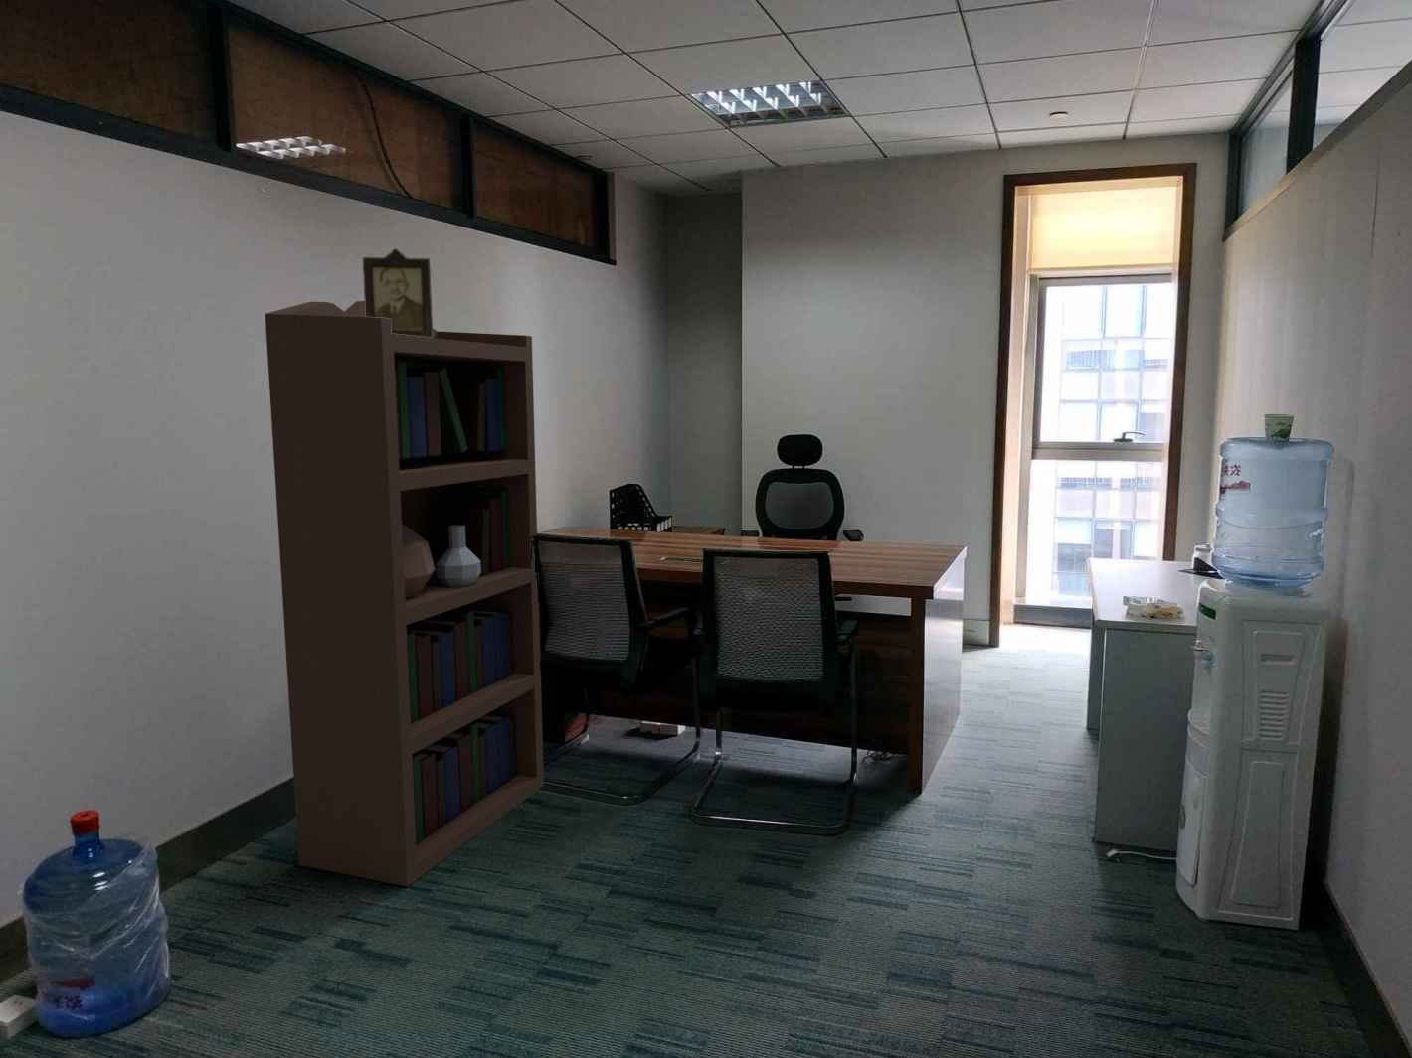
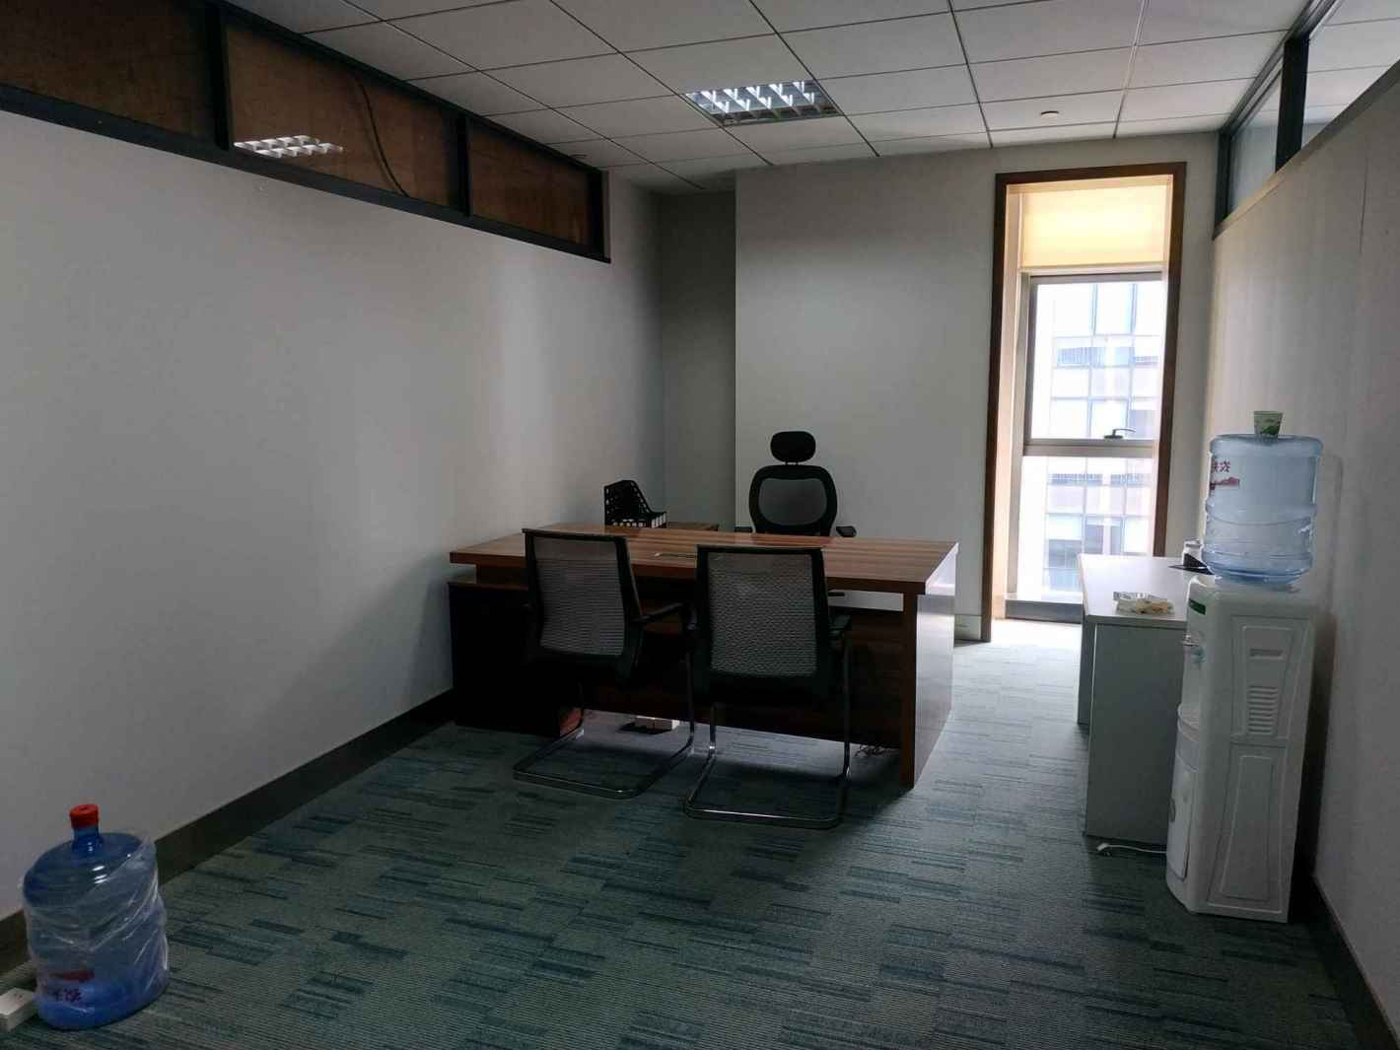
- bookcase [265,300,545,888]
- photo frame [362,248,434,338]
